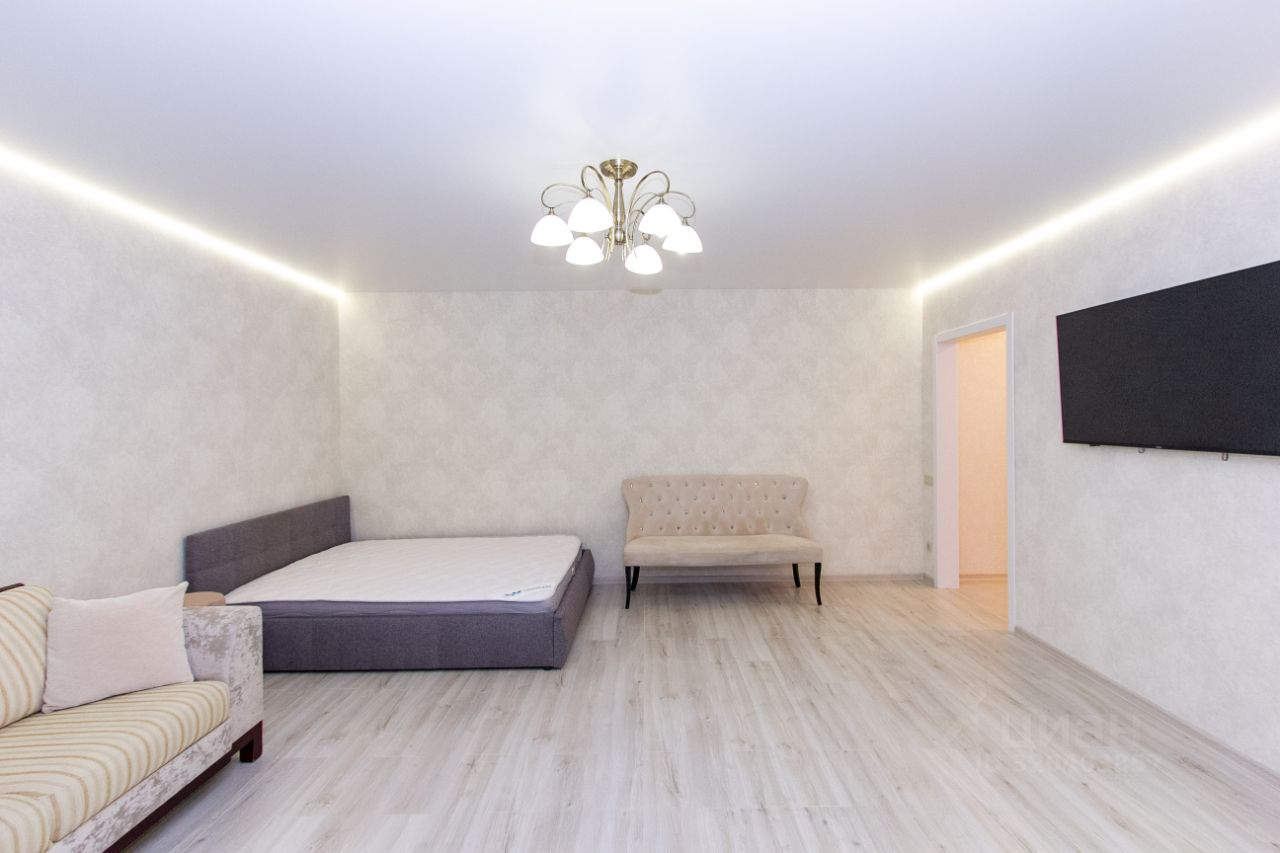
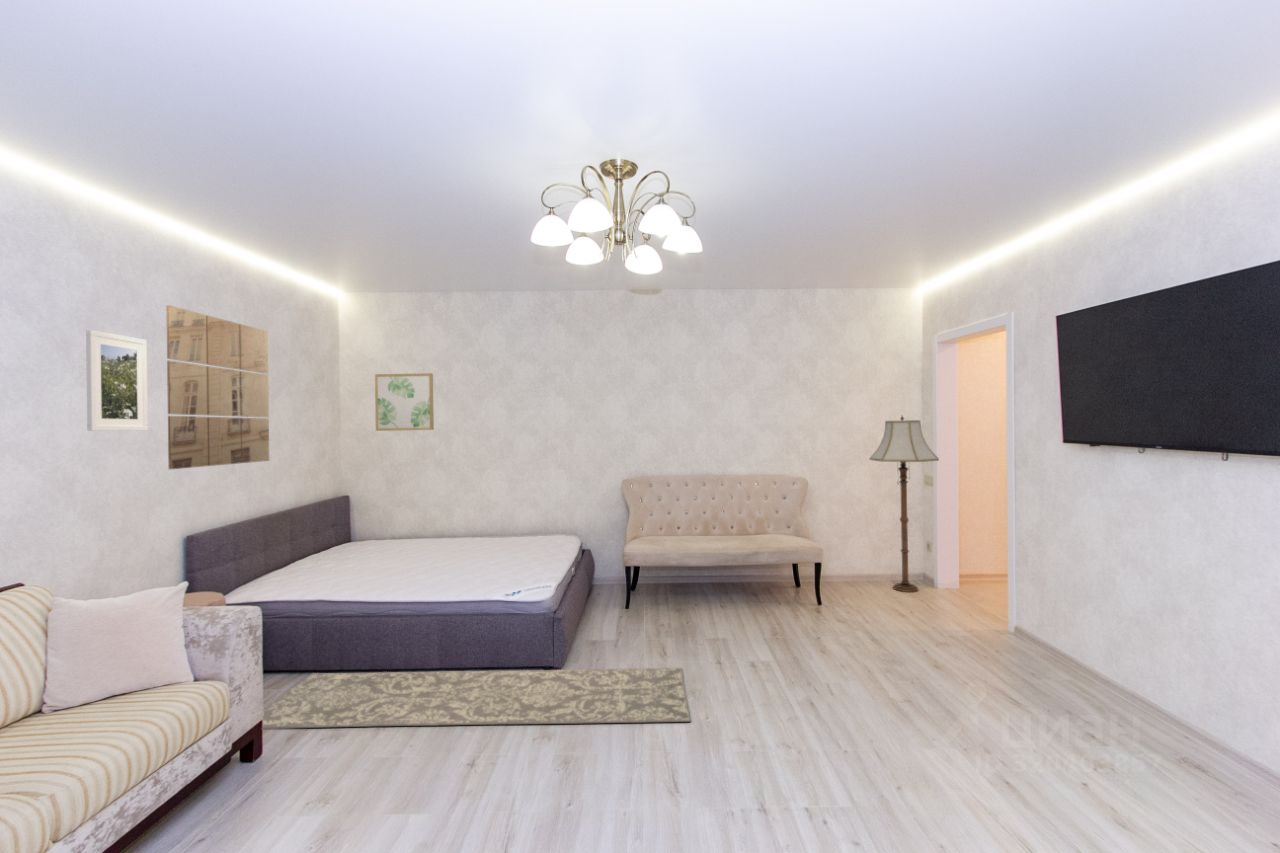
+ floor lamp [869,414,940,593]
+ wall art [165,304,270,470]
+ rug [262,667,692,729]
+ wall art [374,372,435,432]
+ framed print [85,329,149,432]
